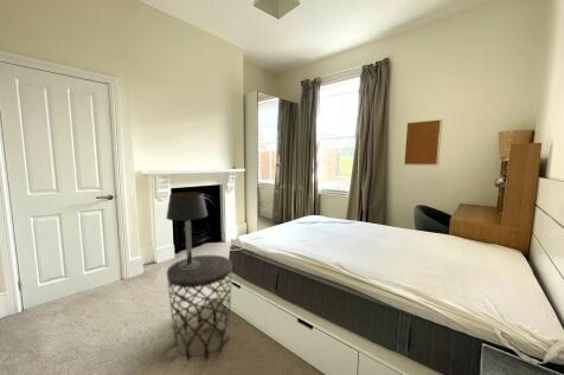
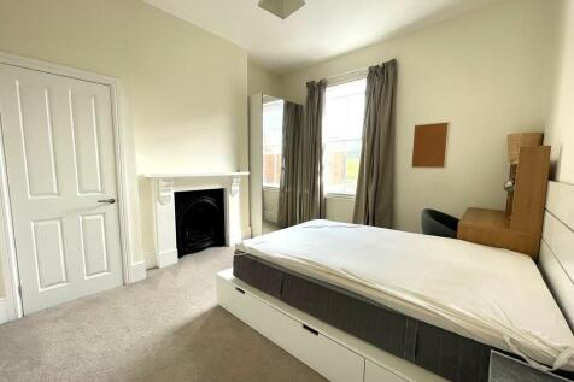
- side table [166,254,233,363]
- table lamp [165,190,209,269]
